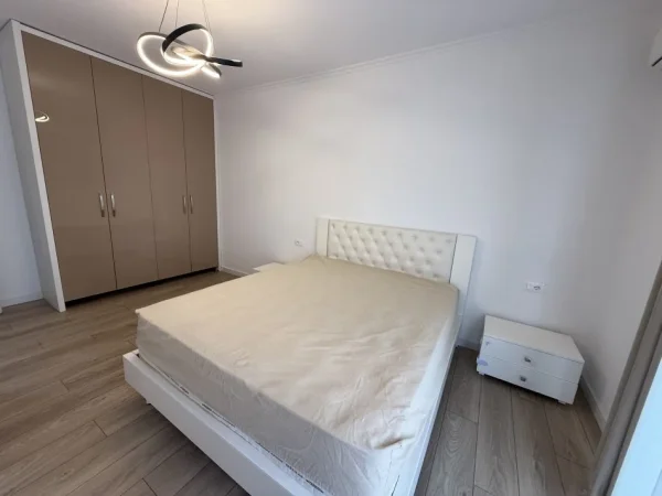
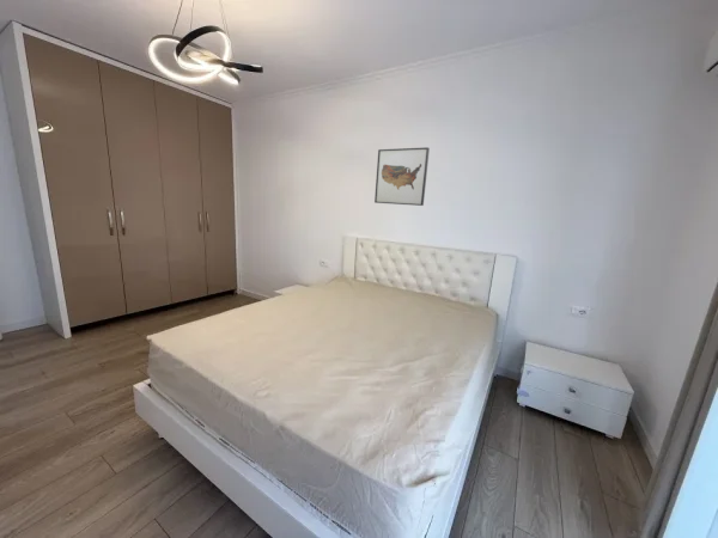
+ wall art [373,146,431,207]
